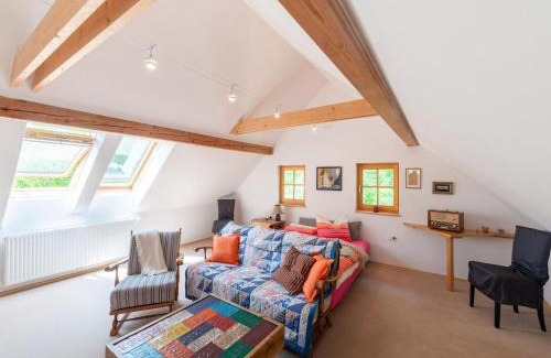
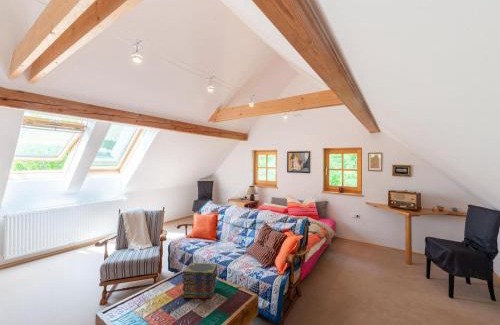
+ book stack [181,262,218,299]
